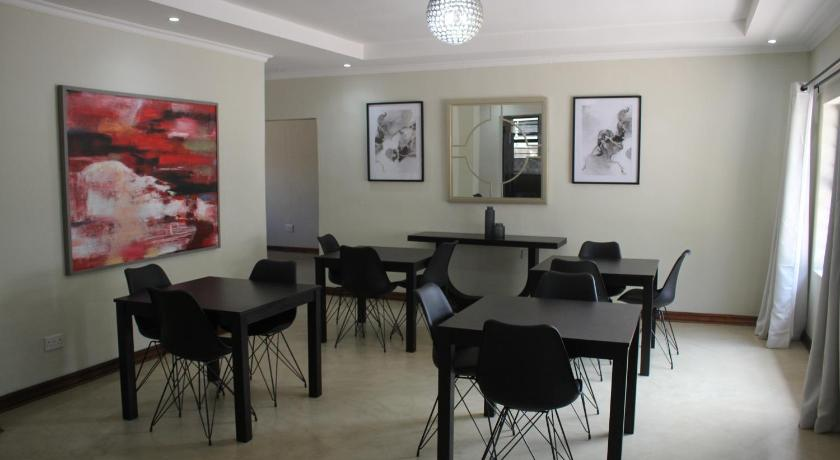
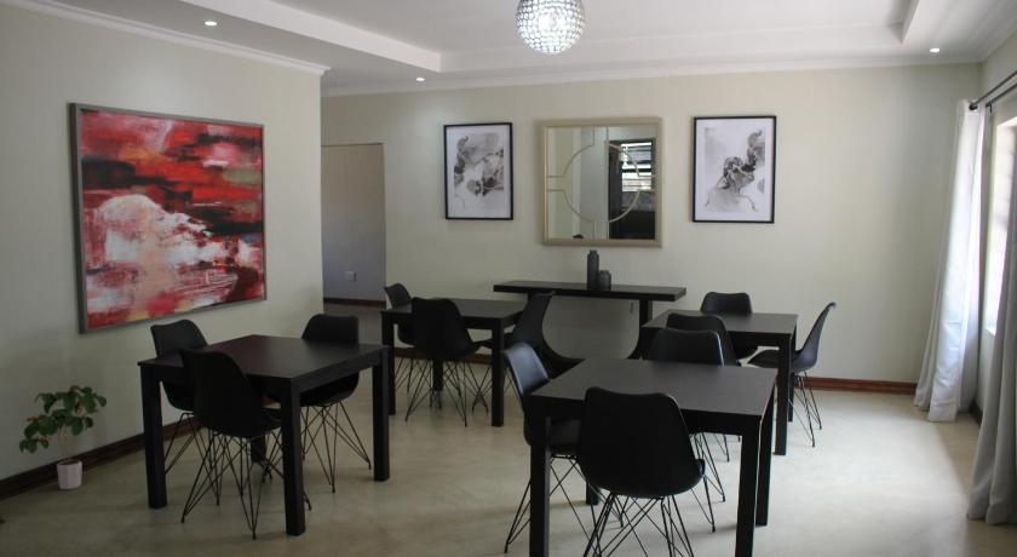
+ potted plant [17,384,108,490]
